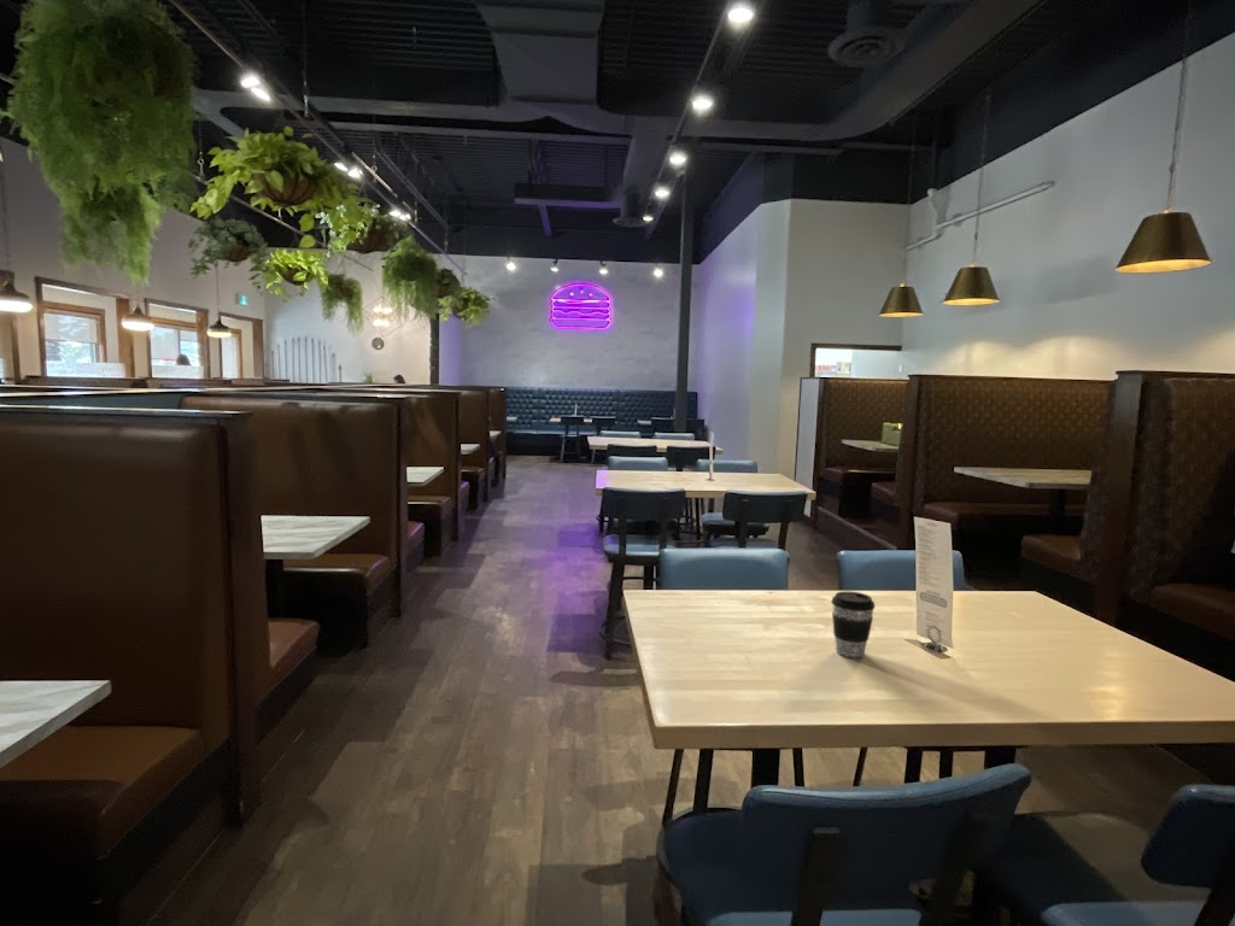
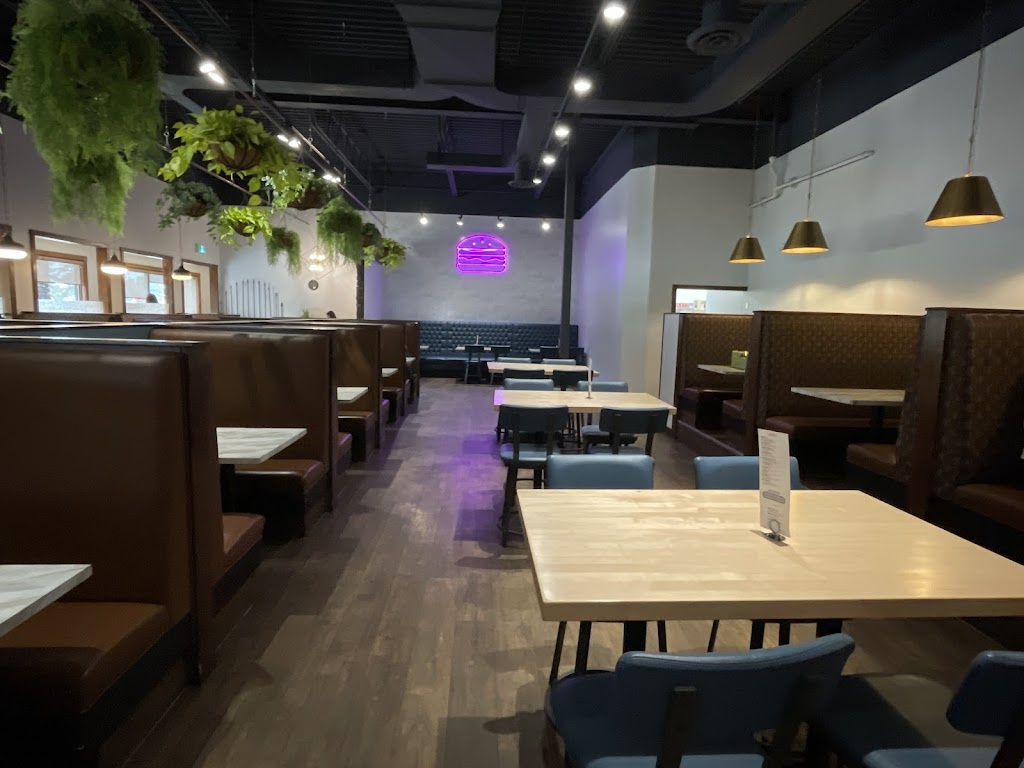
- coffee cup [830,591,876,658]
